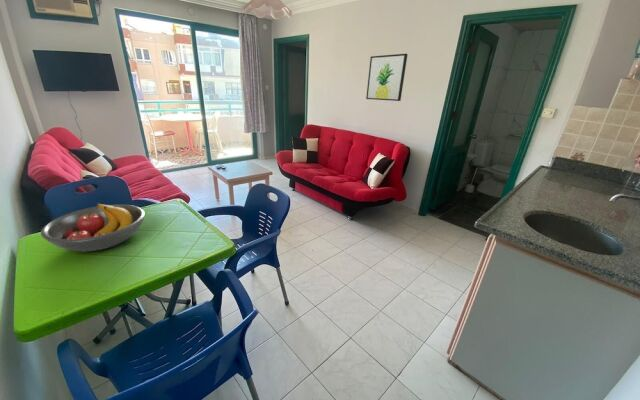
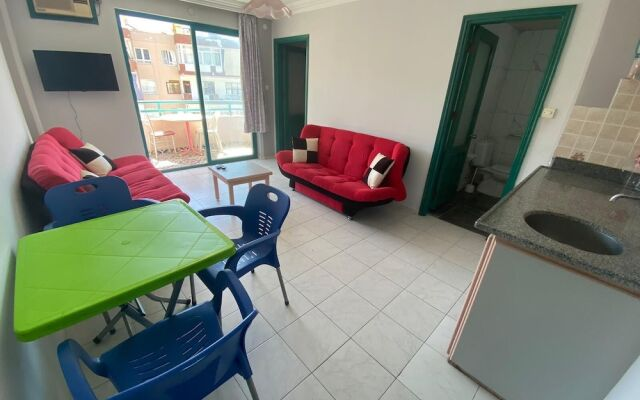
- wall art [365,53,409,102]
- fruit bowl [40,202,146,252]
